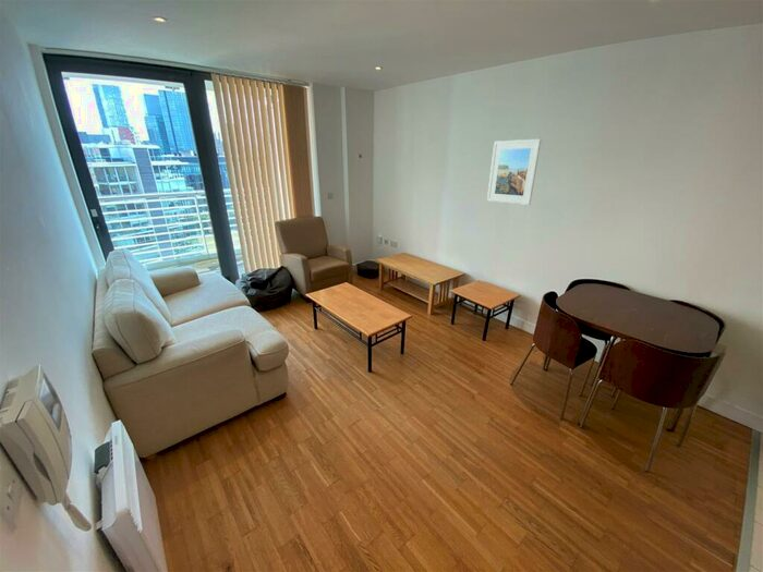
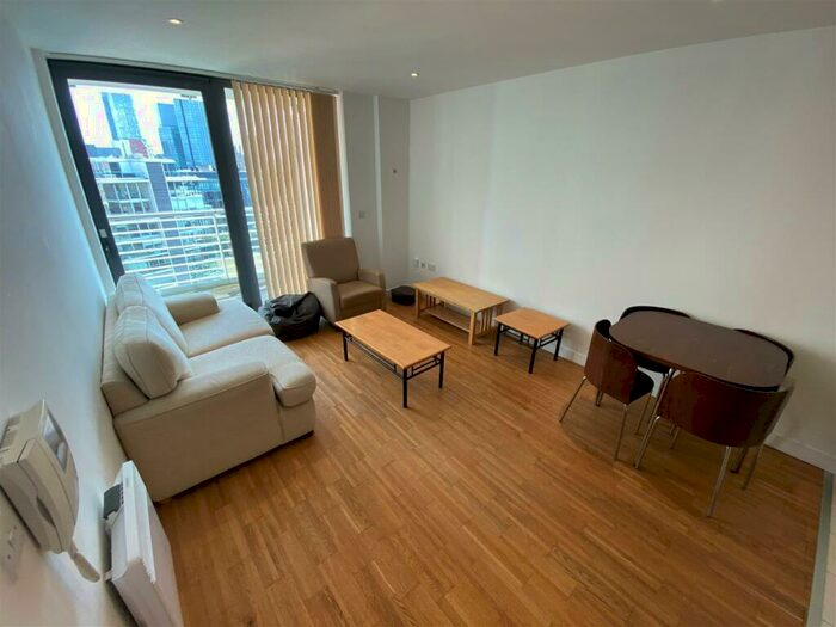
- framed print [486,138,543,206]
